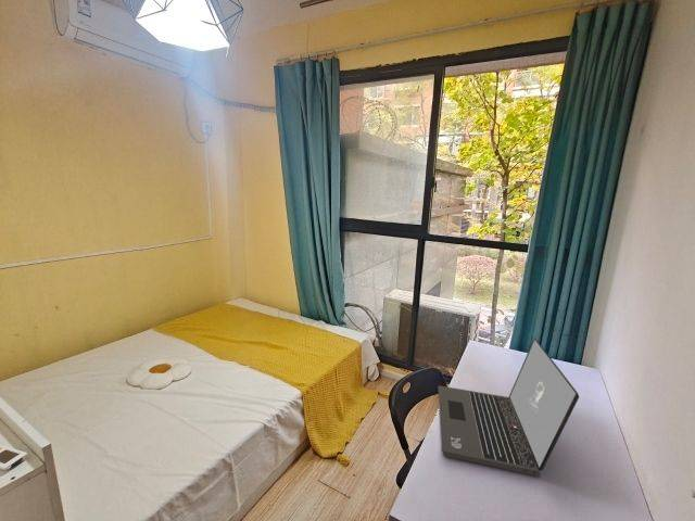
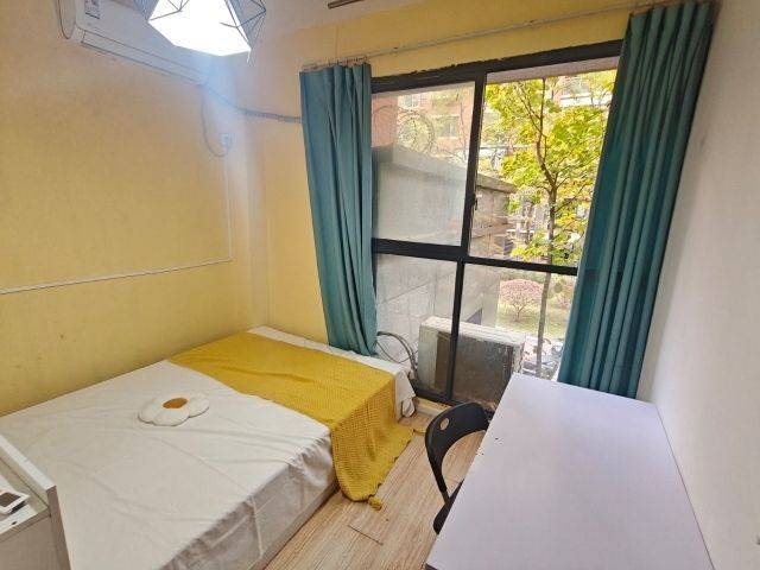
- laptop [437,336,580,478]
